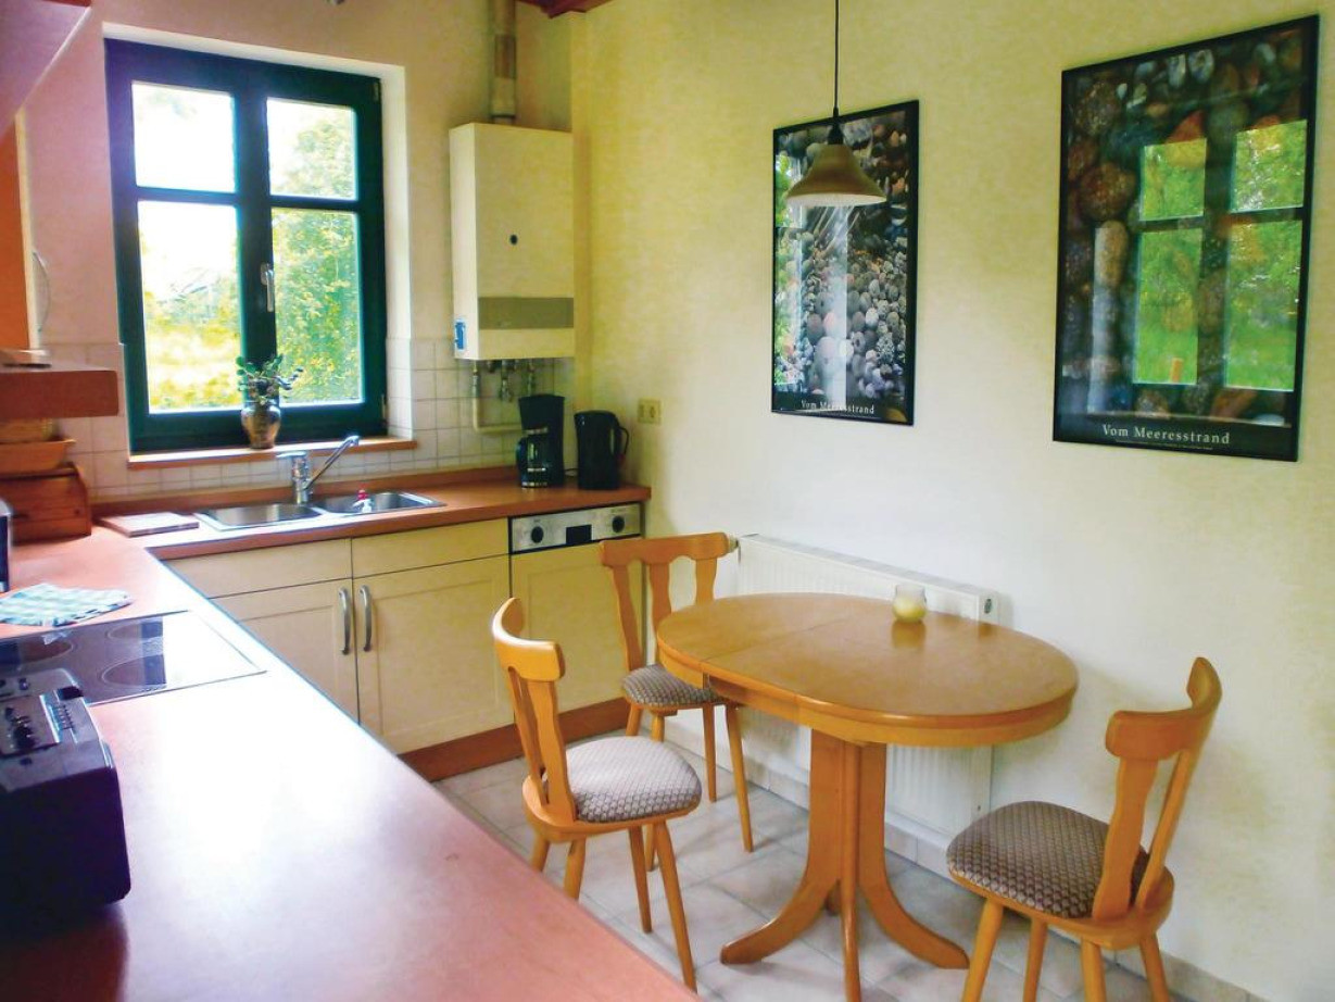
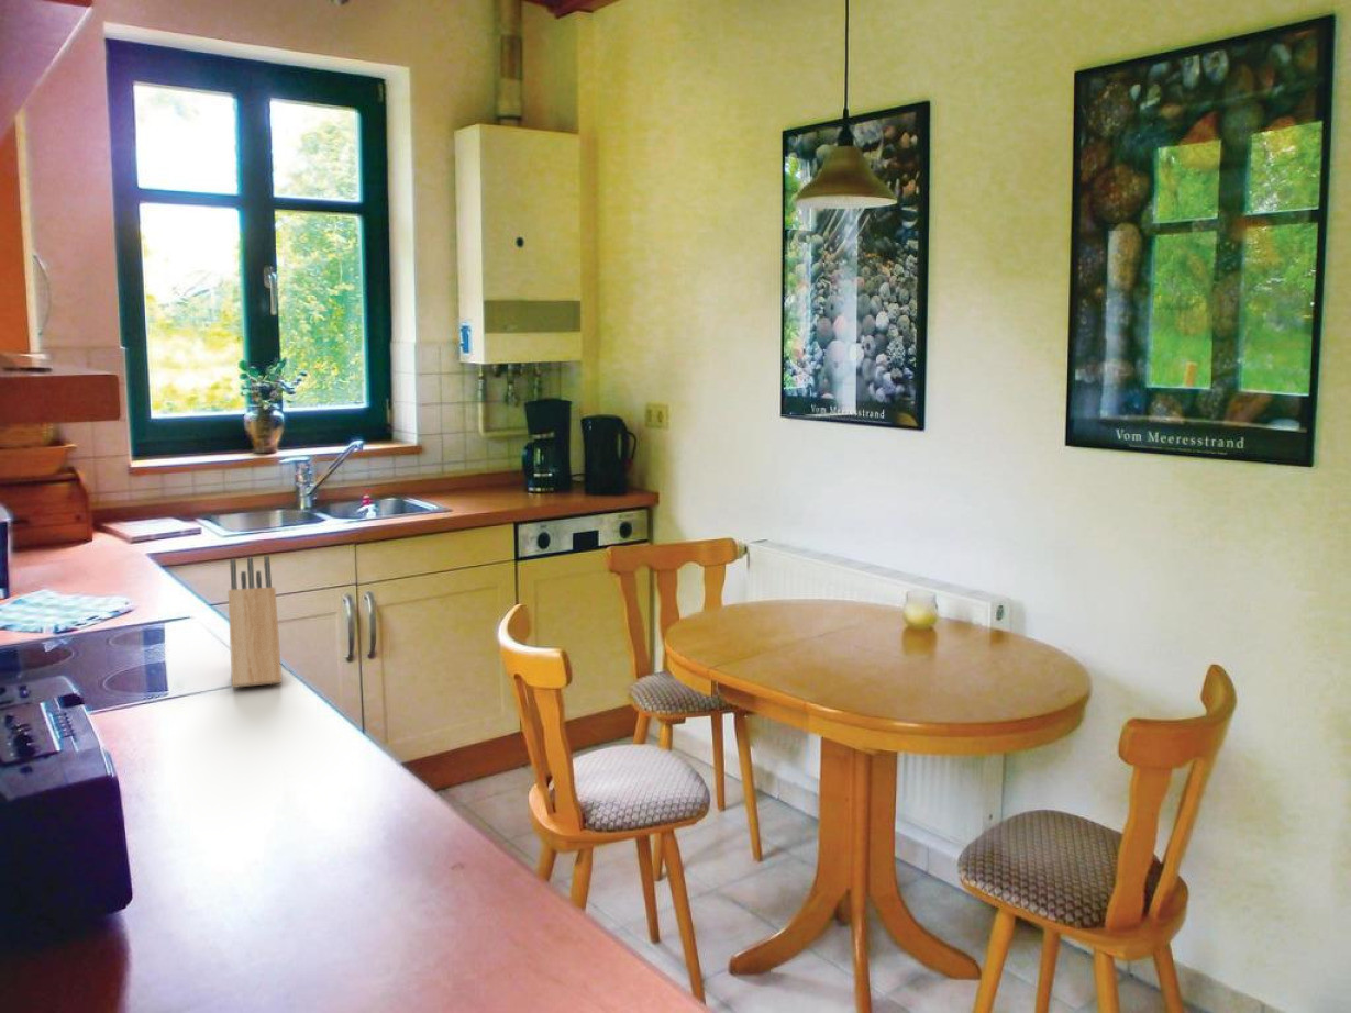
+ knife block [228,555,283,689]
